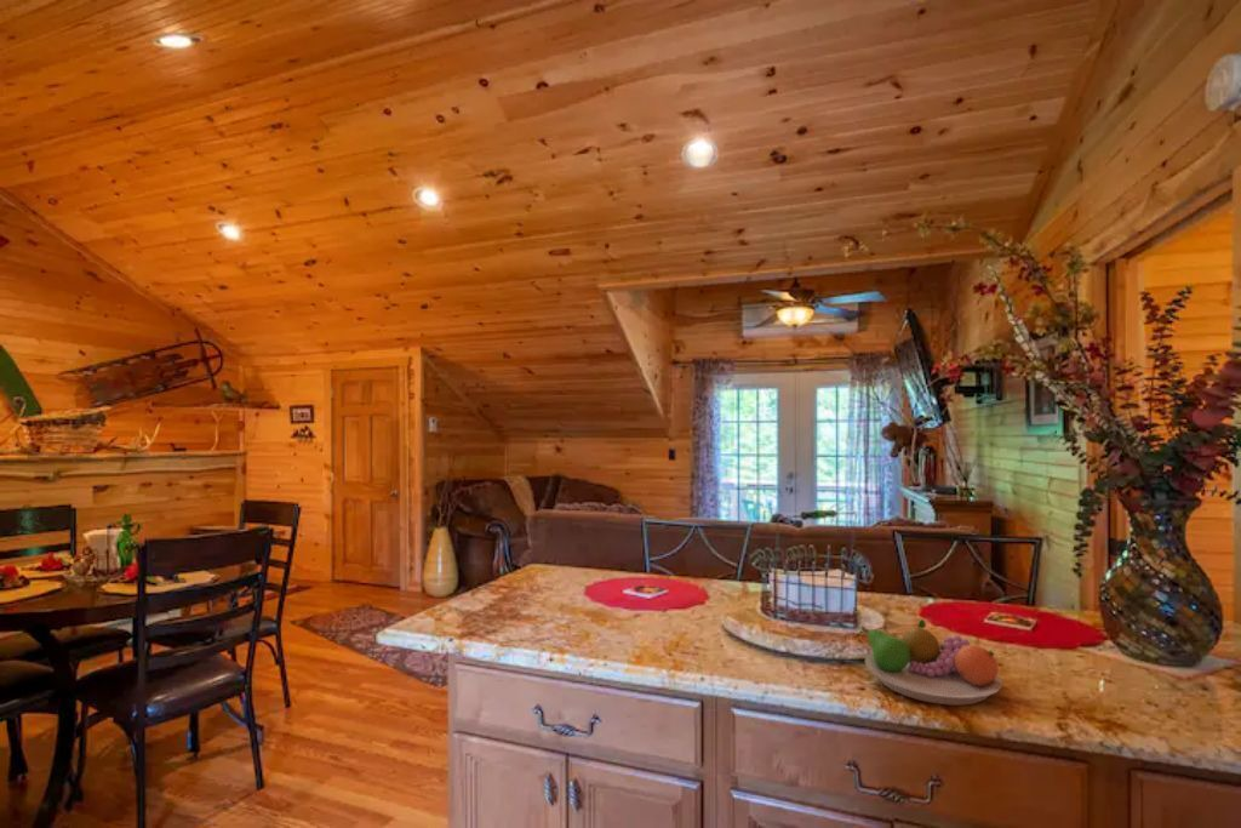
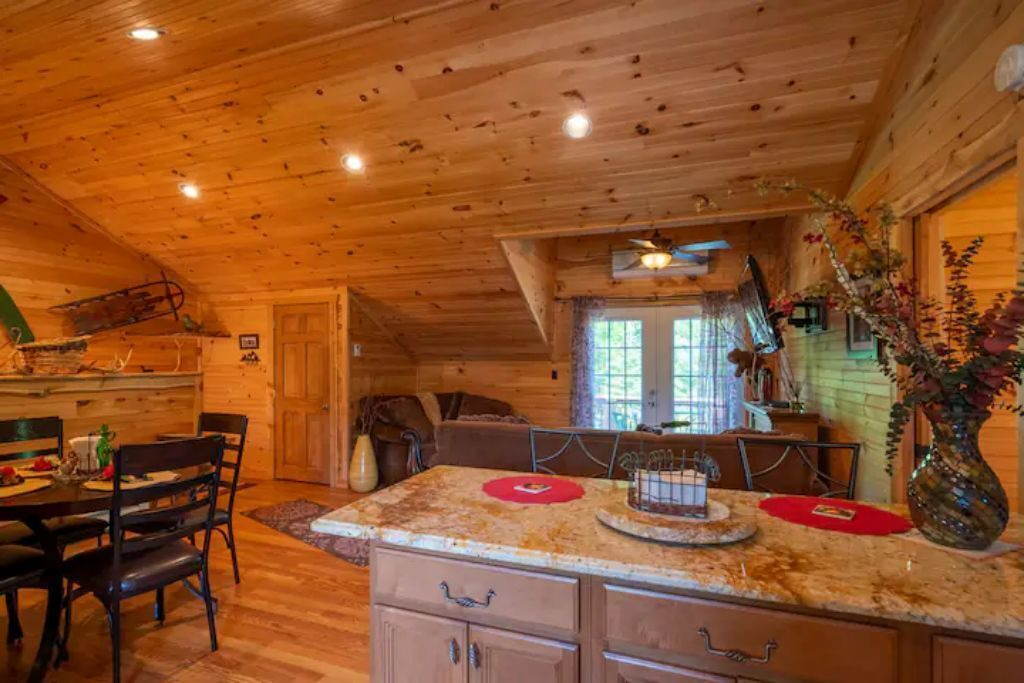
- fruit bowl [860,618,1003,707]
